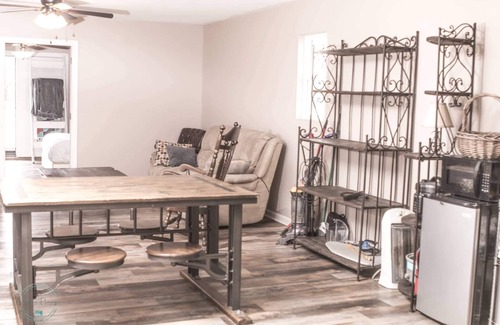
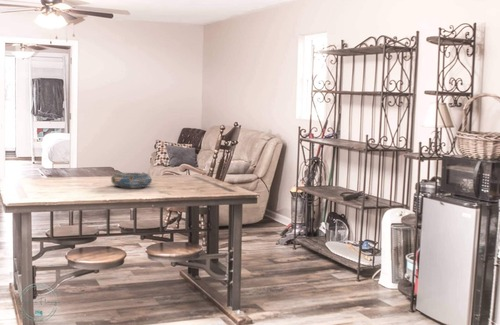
+ decorative bowl [110,171,153,189]
